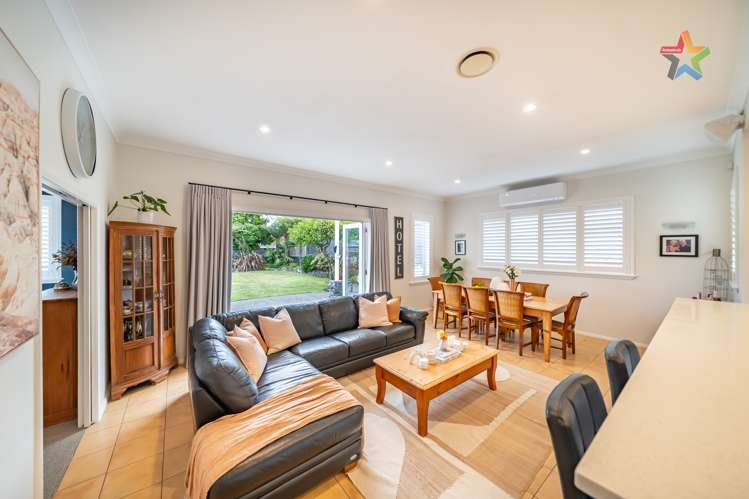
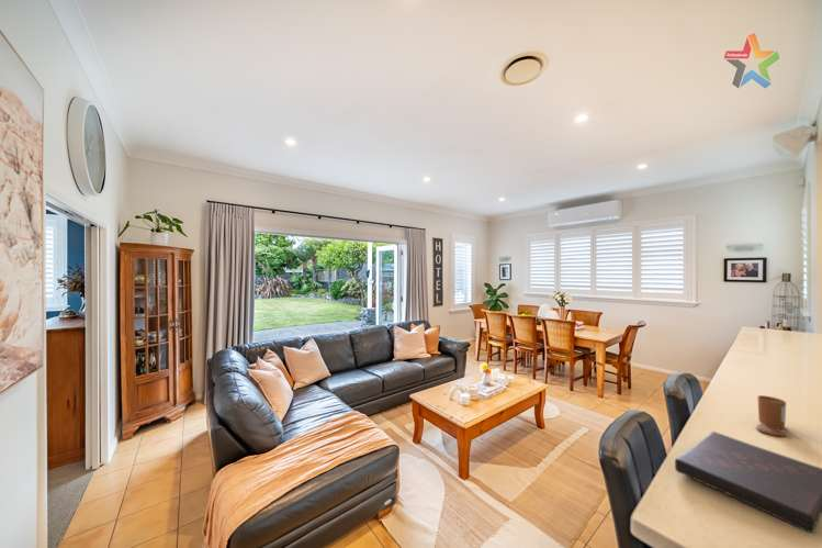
+ book [674,430,822,534]
+ candle [755,394,787,437]
